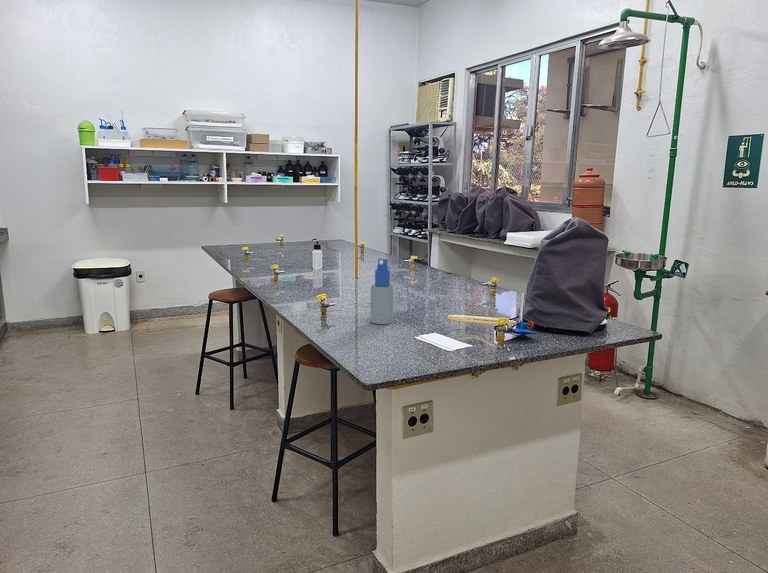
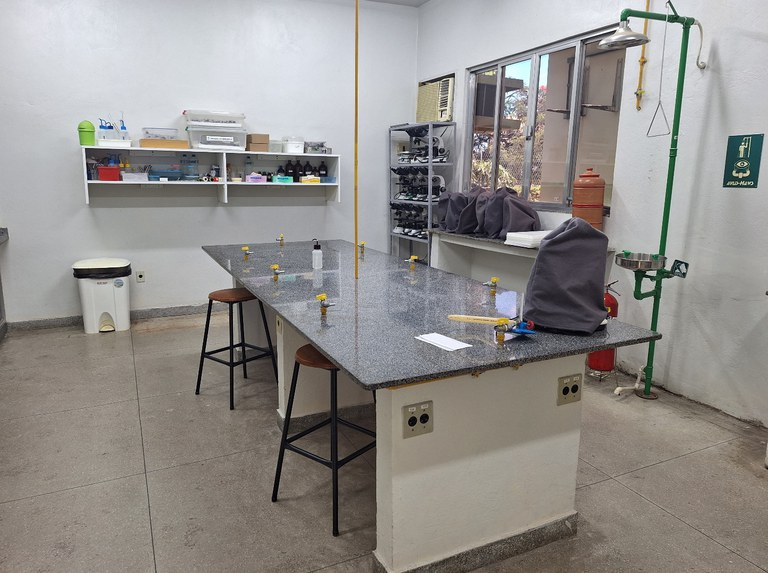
- spray bottle [369,257,395,325]
